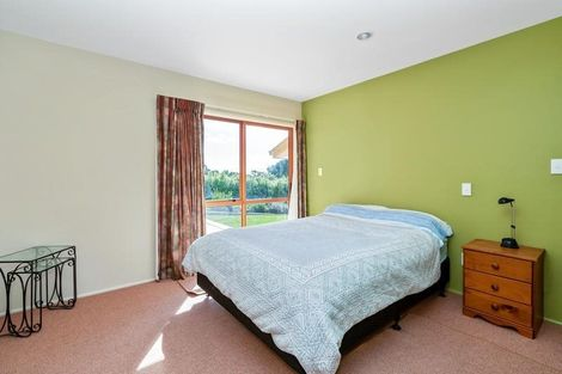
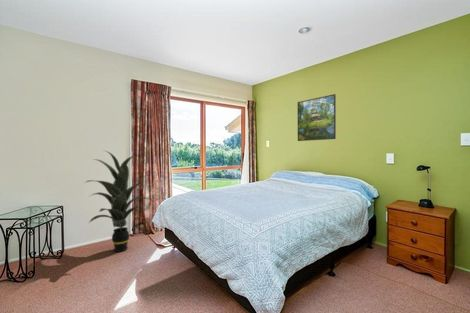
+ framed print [297,93,337,142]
+ indoor plant [83,149,151,253]
